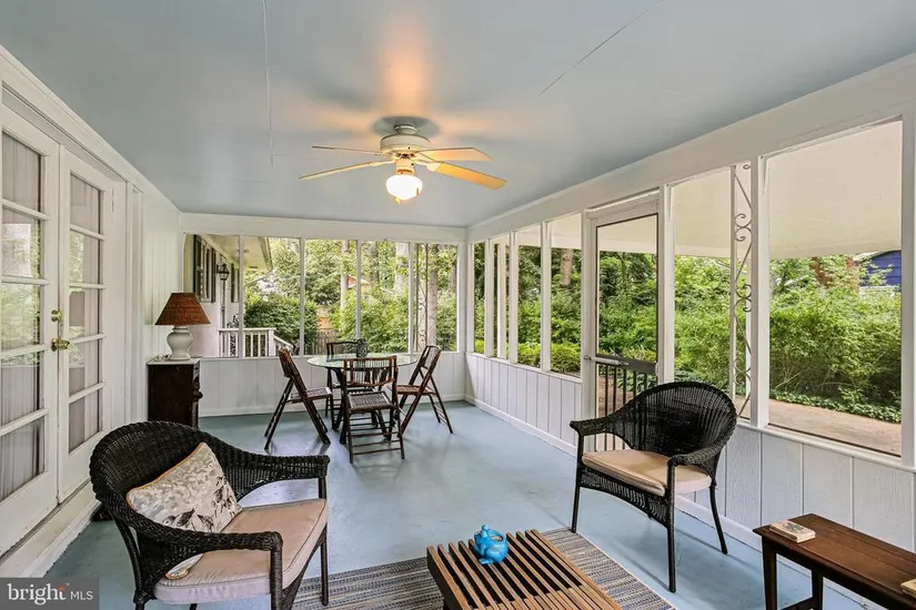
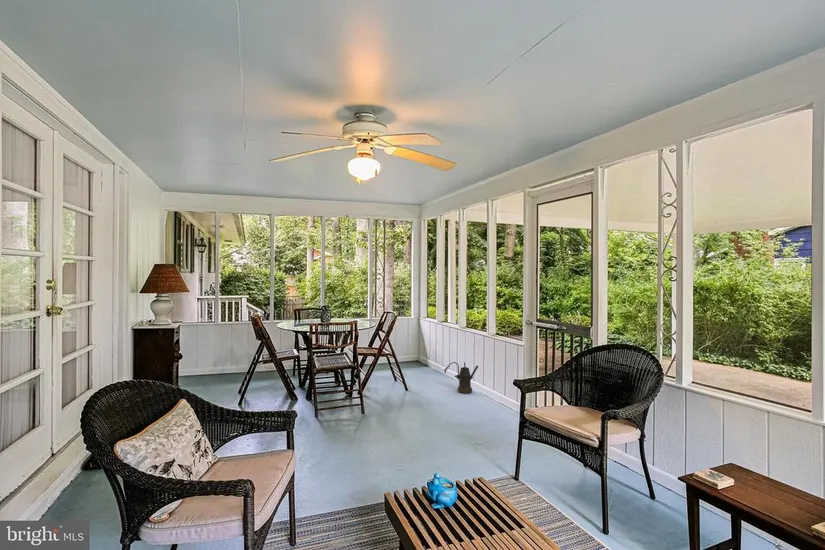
+ watering can [443,361,479,394]
